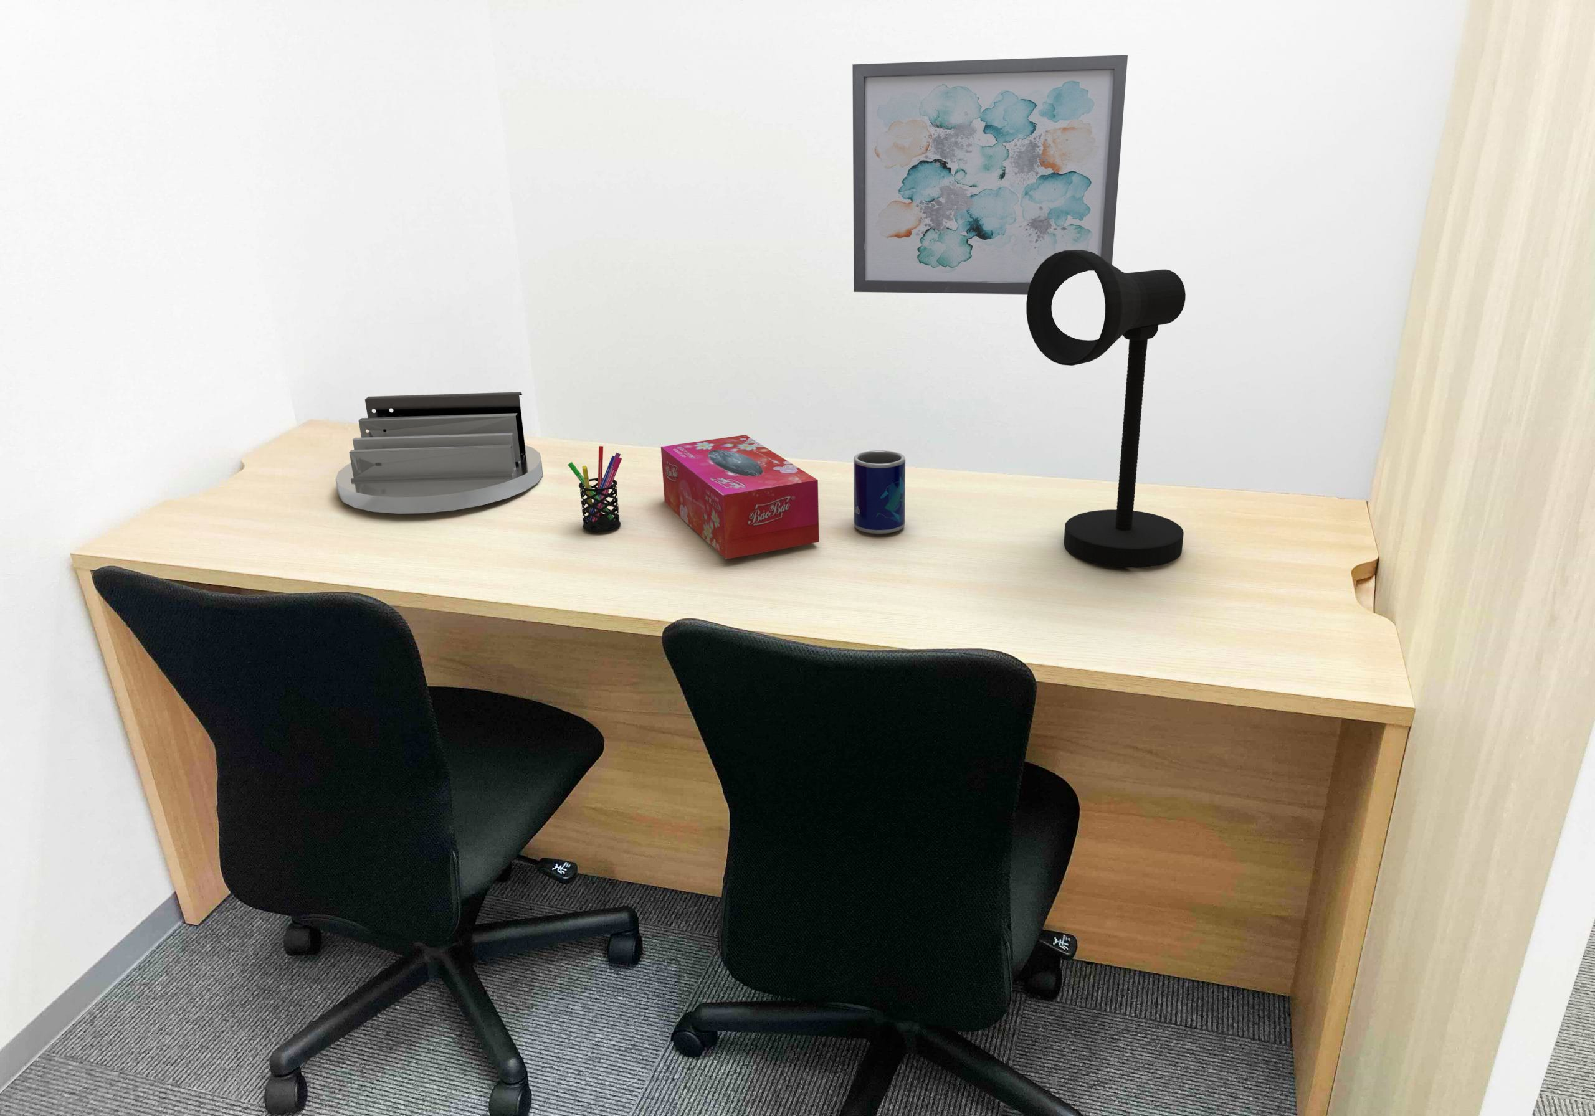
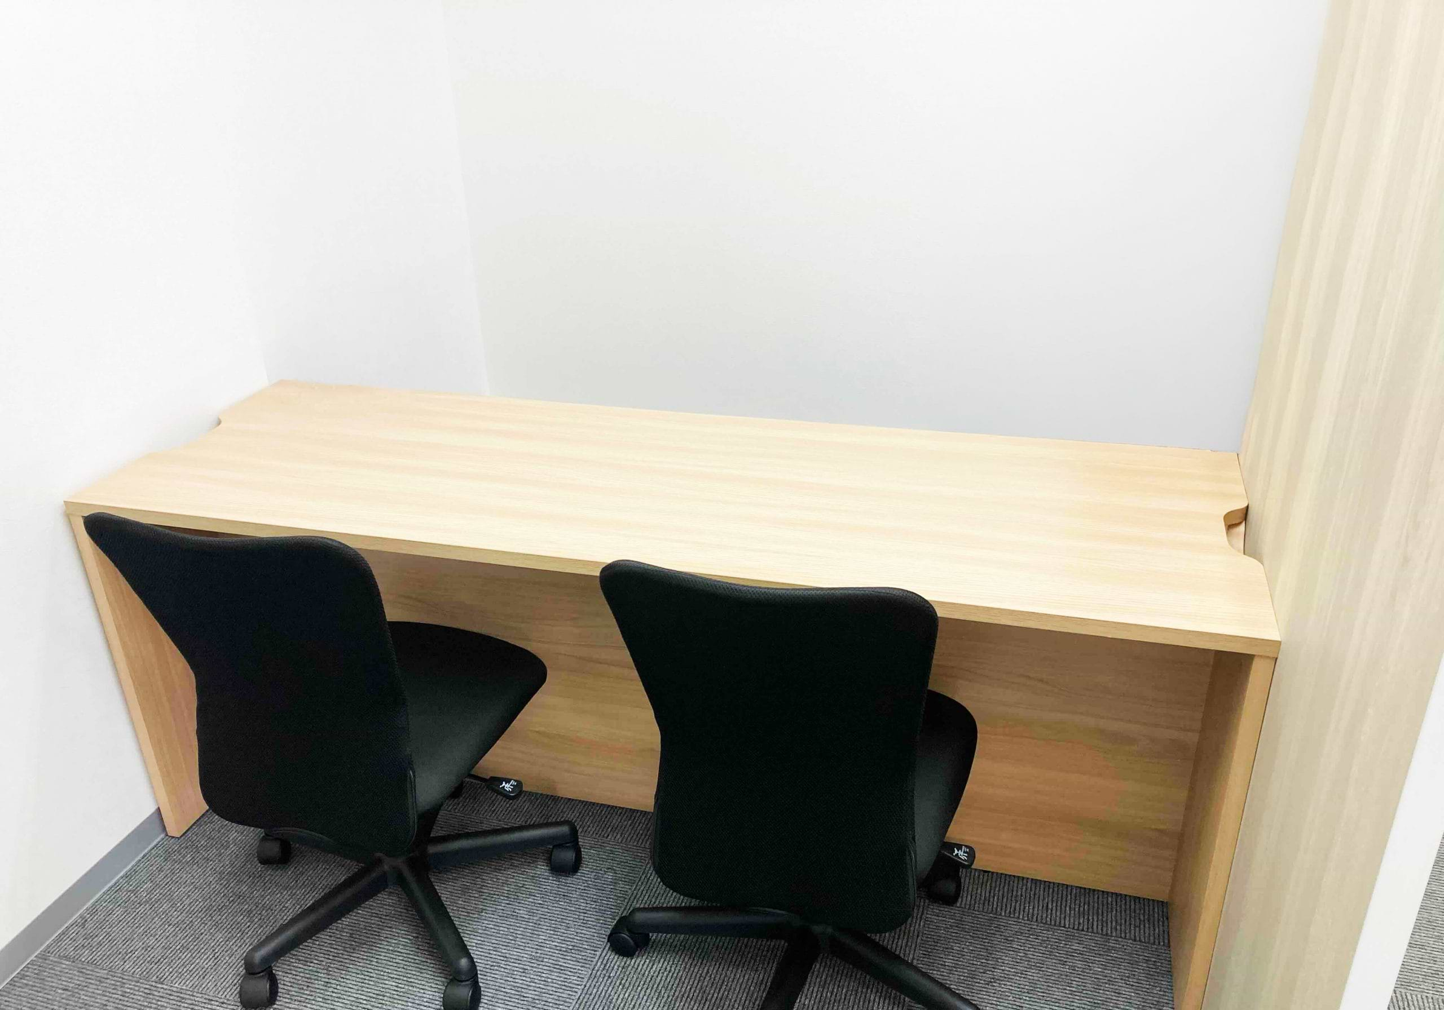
- wall art [852,55,1128,296]
- tissue box [661,434,821,560]
- mug [853,450,905,534]
- desk organizer [336,391,543,515]
- pen holder [567,445,623,533]
- desk lamp [1025,250,1187,568]
